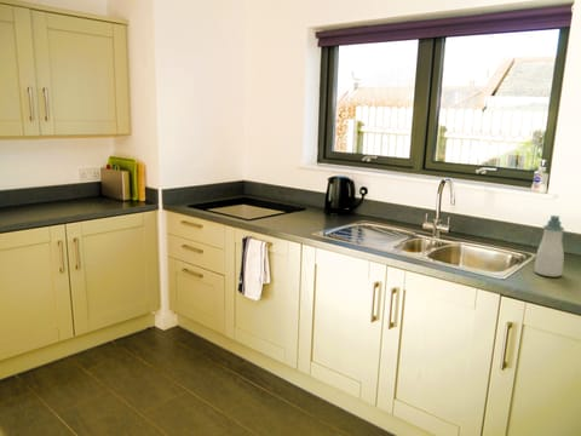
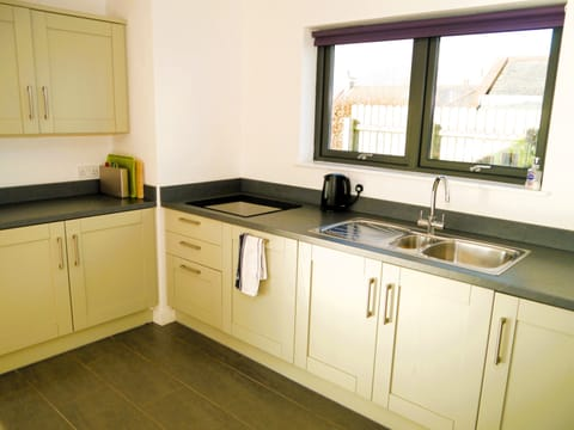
- soap bottle [534,214,565,277]
